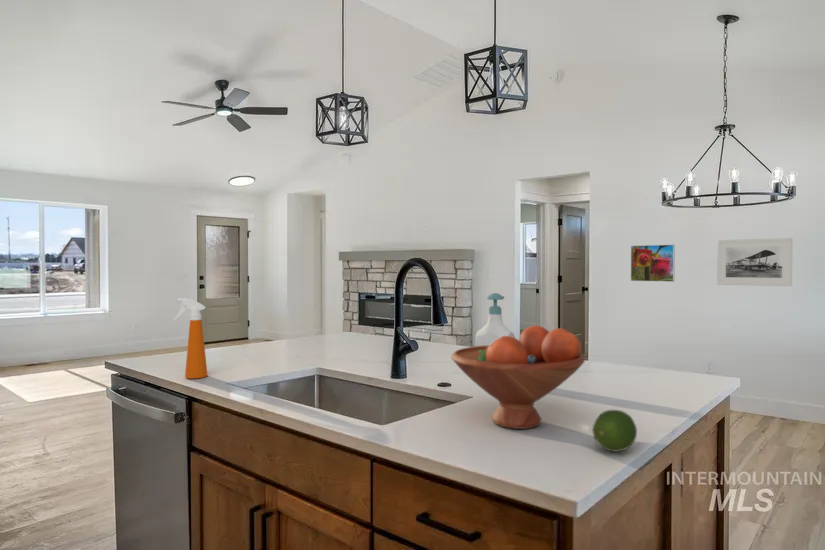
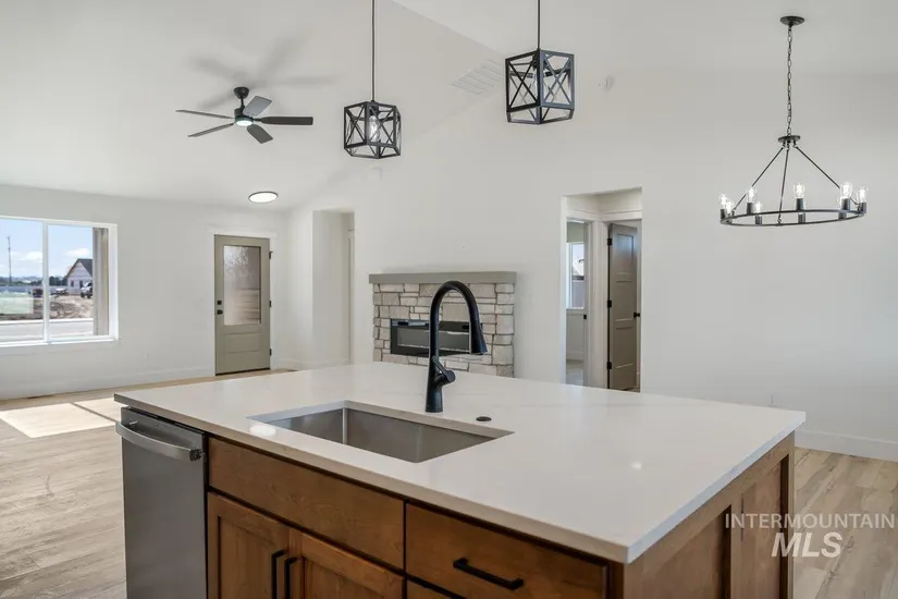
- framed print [630,244,676,283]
- soap bottle [474,292,516,347]
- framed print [716,237,793,287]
- fruit bowl [450,324,586,430]
- spray bottle [172,297,208,380]
- fruit [592,409,638,453]
